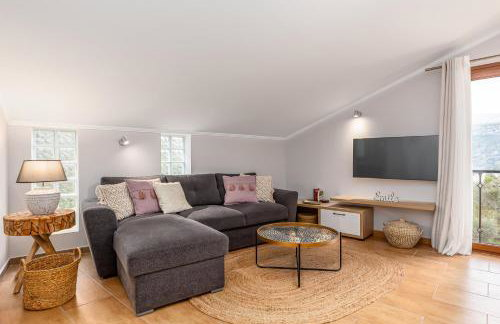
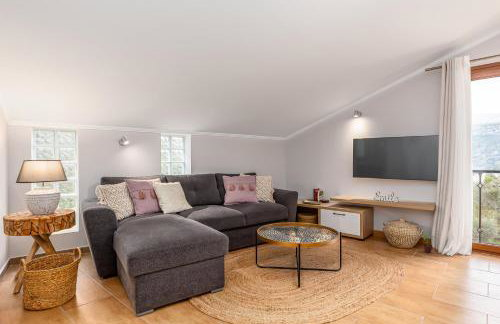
+ potted plant [416,232,437,254]
